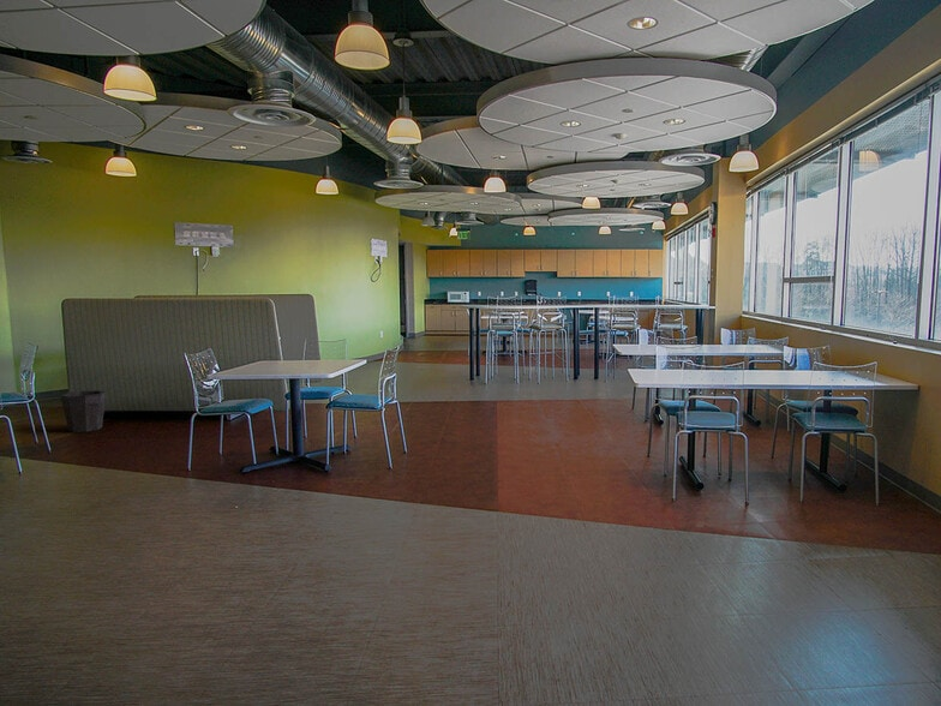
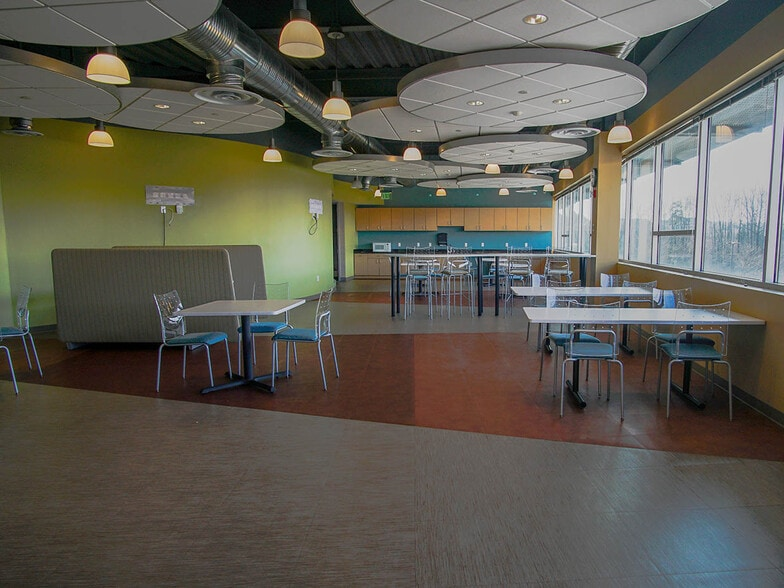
- waste bin [59,389,107,433]
